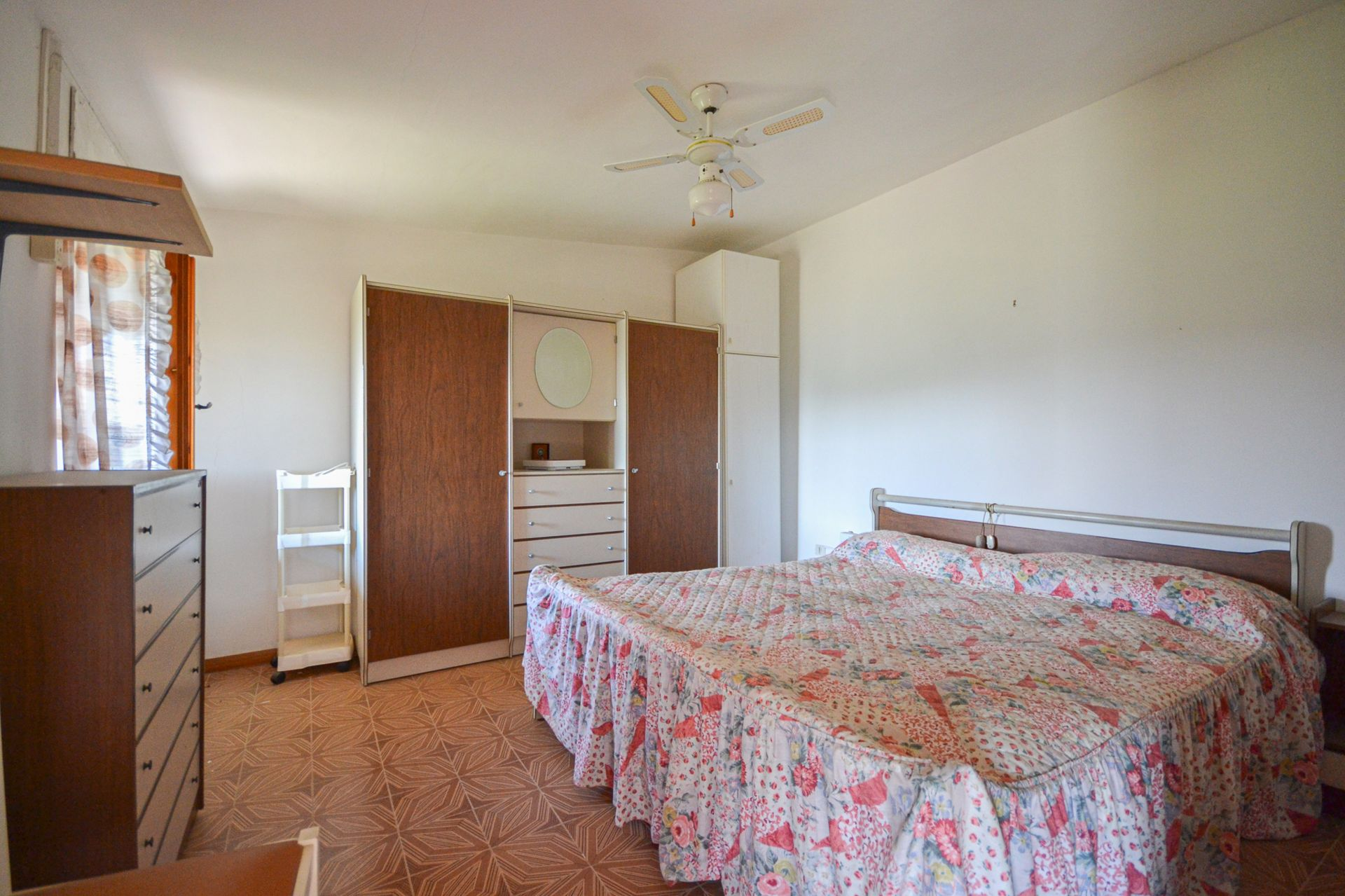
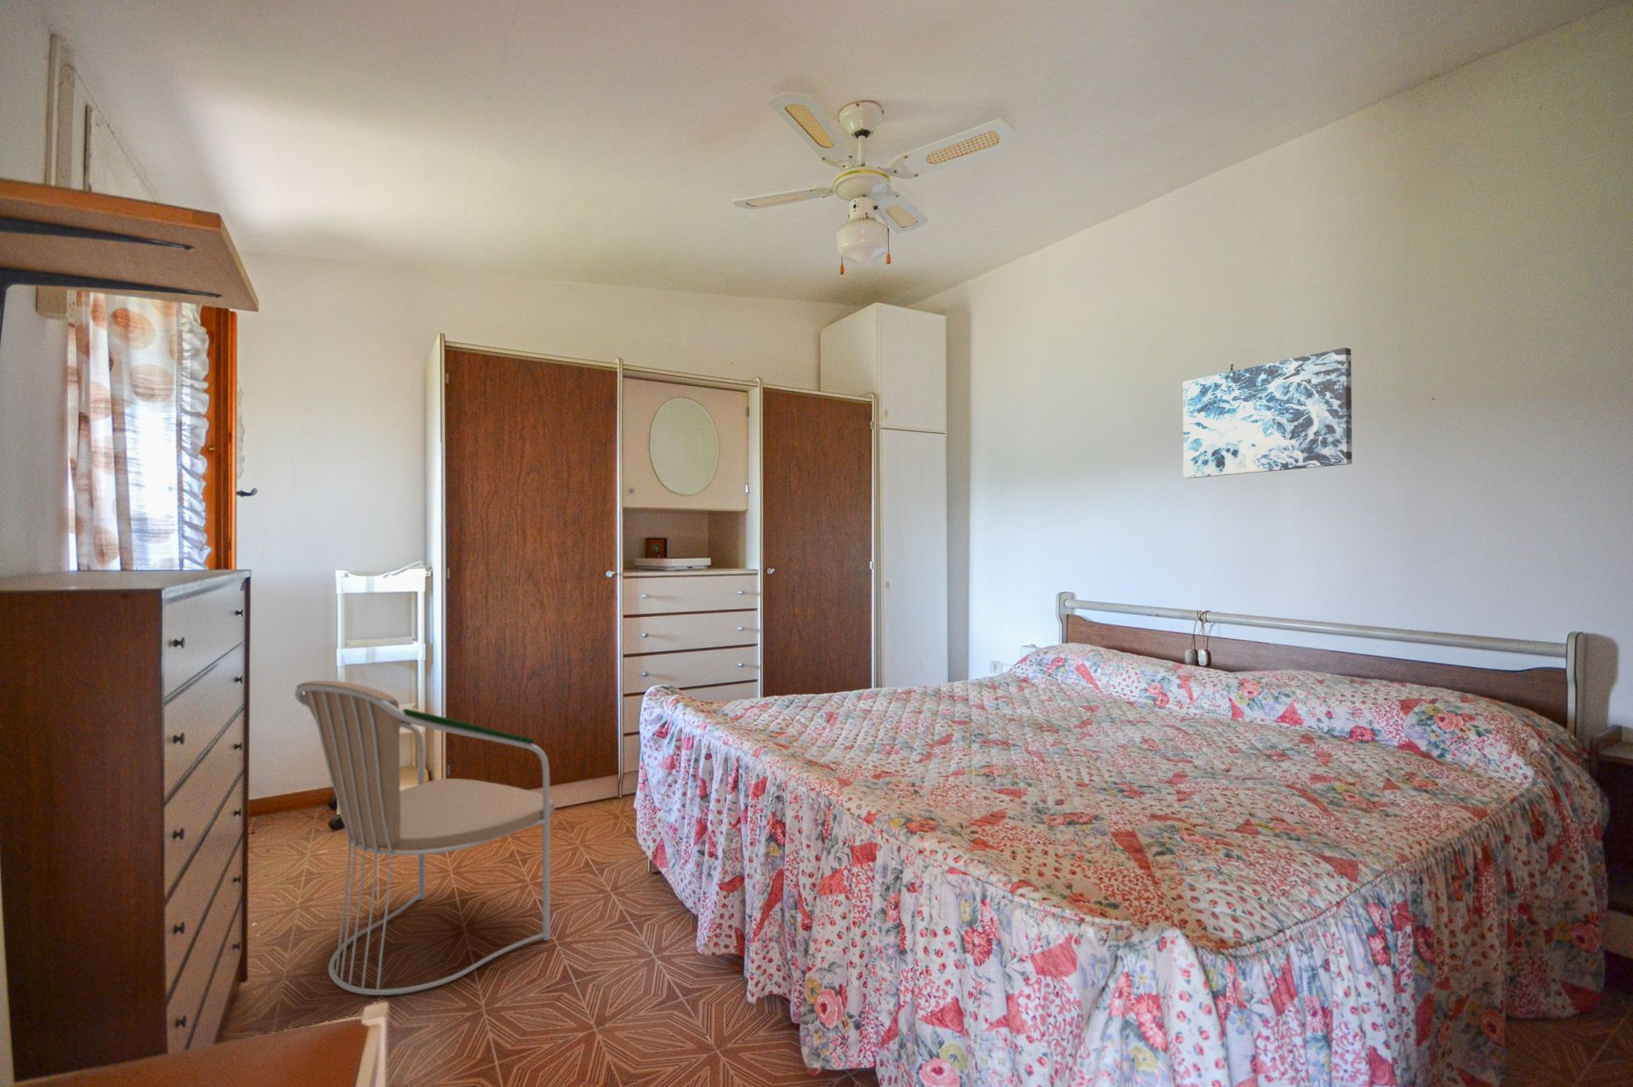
+ armchair [294,679,555,996]
+ wall art [1183,347,1354,479]
